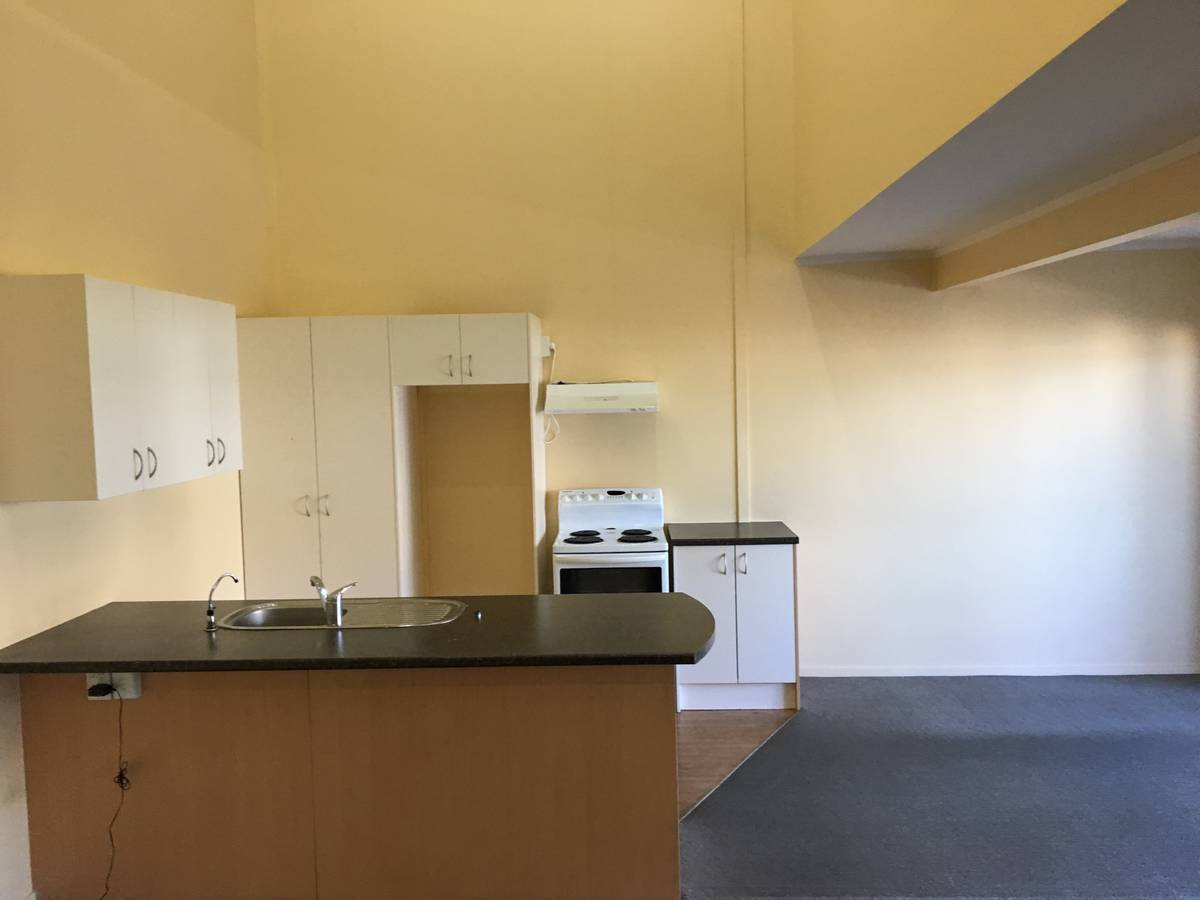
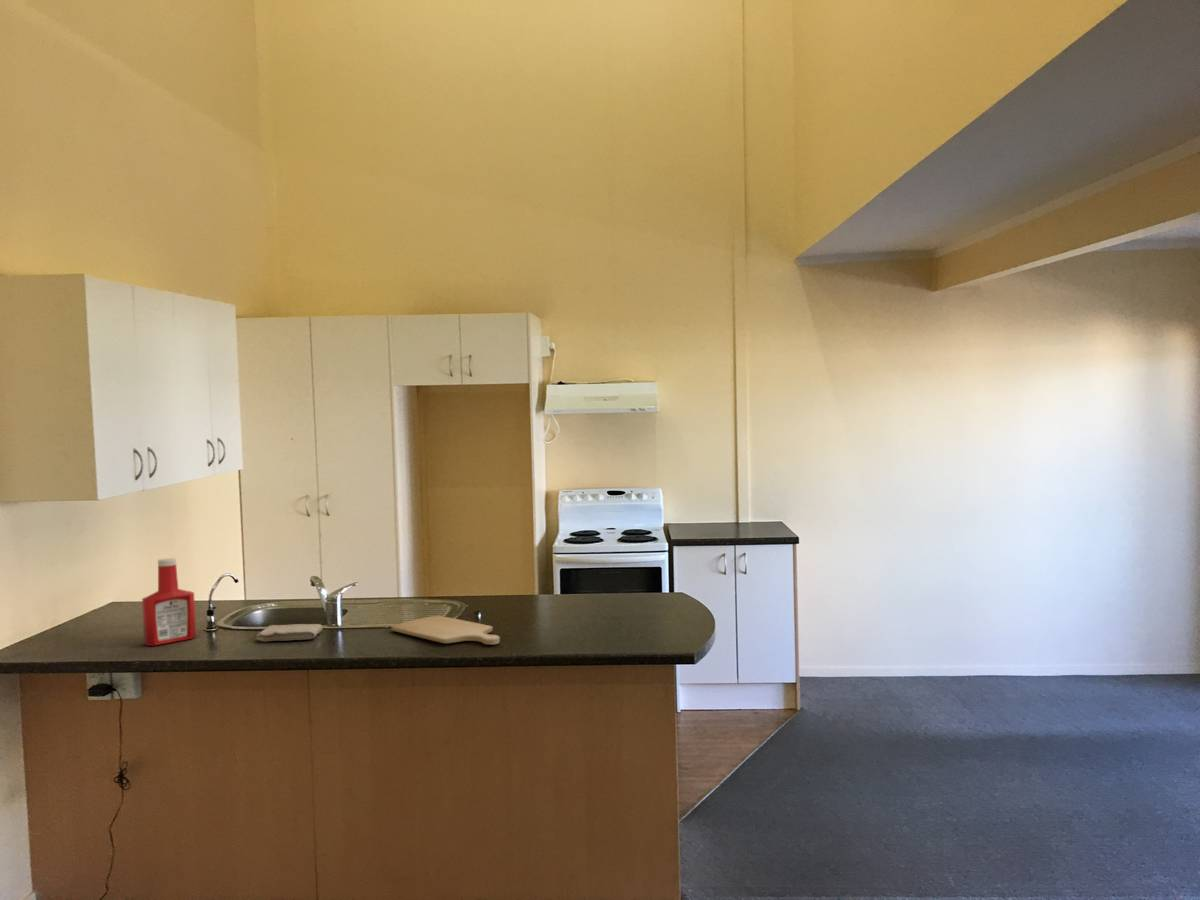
+ soap bottle [141,557,197,647]
+ chopping board [391,615,501,646]
+ washcloth [256,623,324,642]
